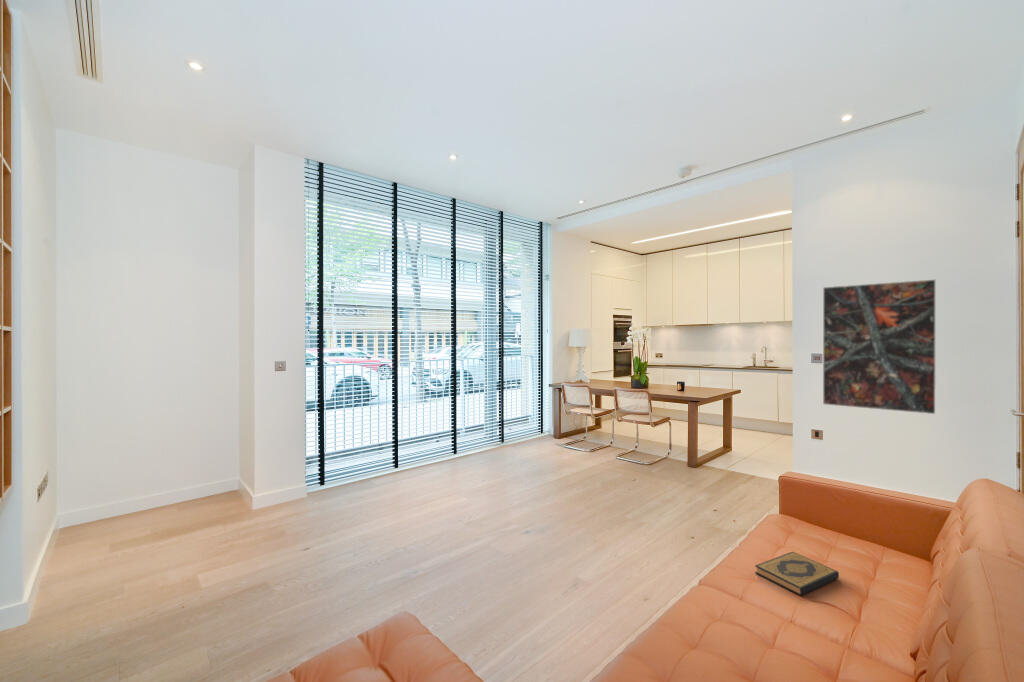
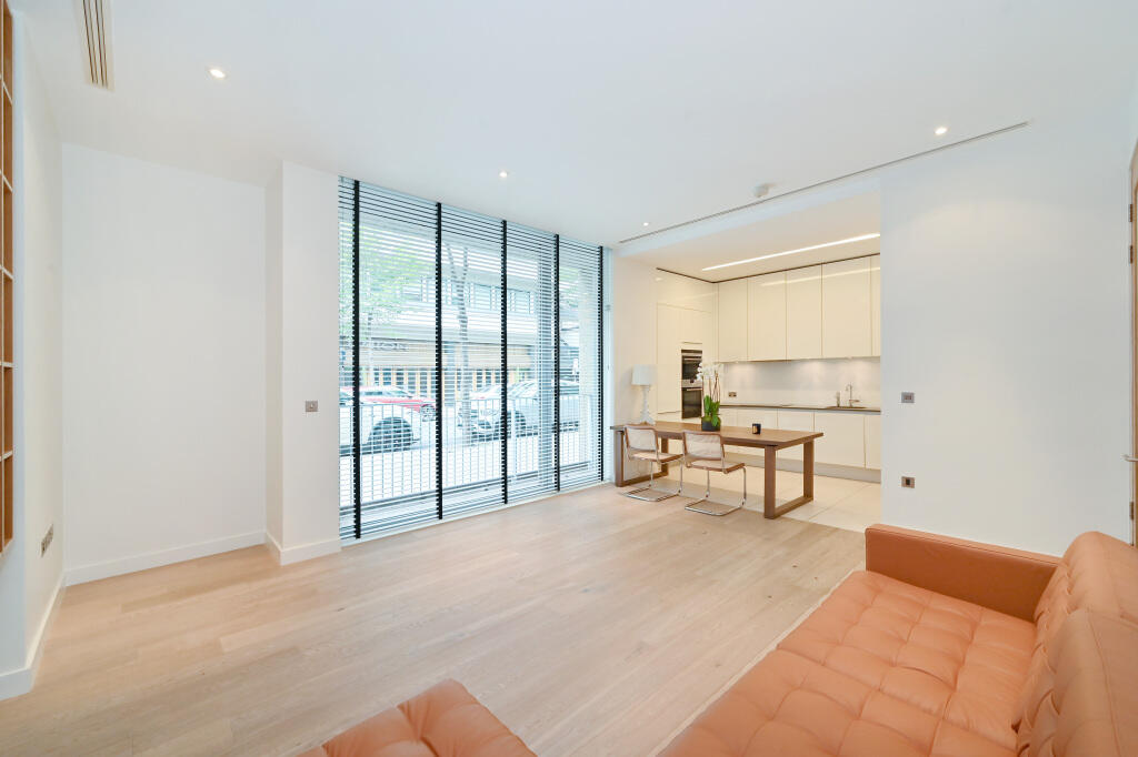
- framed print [822,278,937,415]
- hardback book [754,551,840,597]
